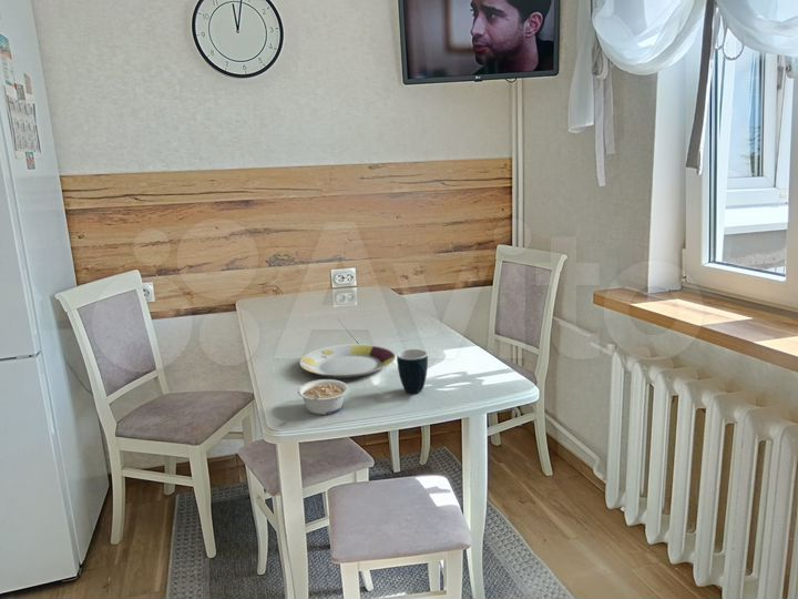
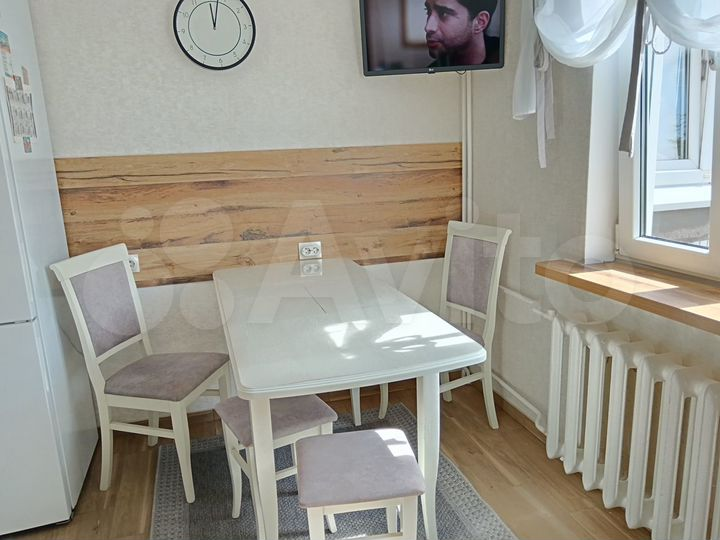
- plate [299,343,397,379]
- mug [396,348,429,394]
- legume [297,378,349,416]
